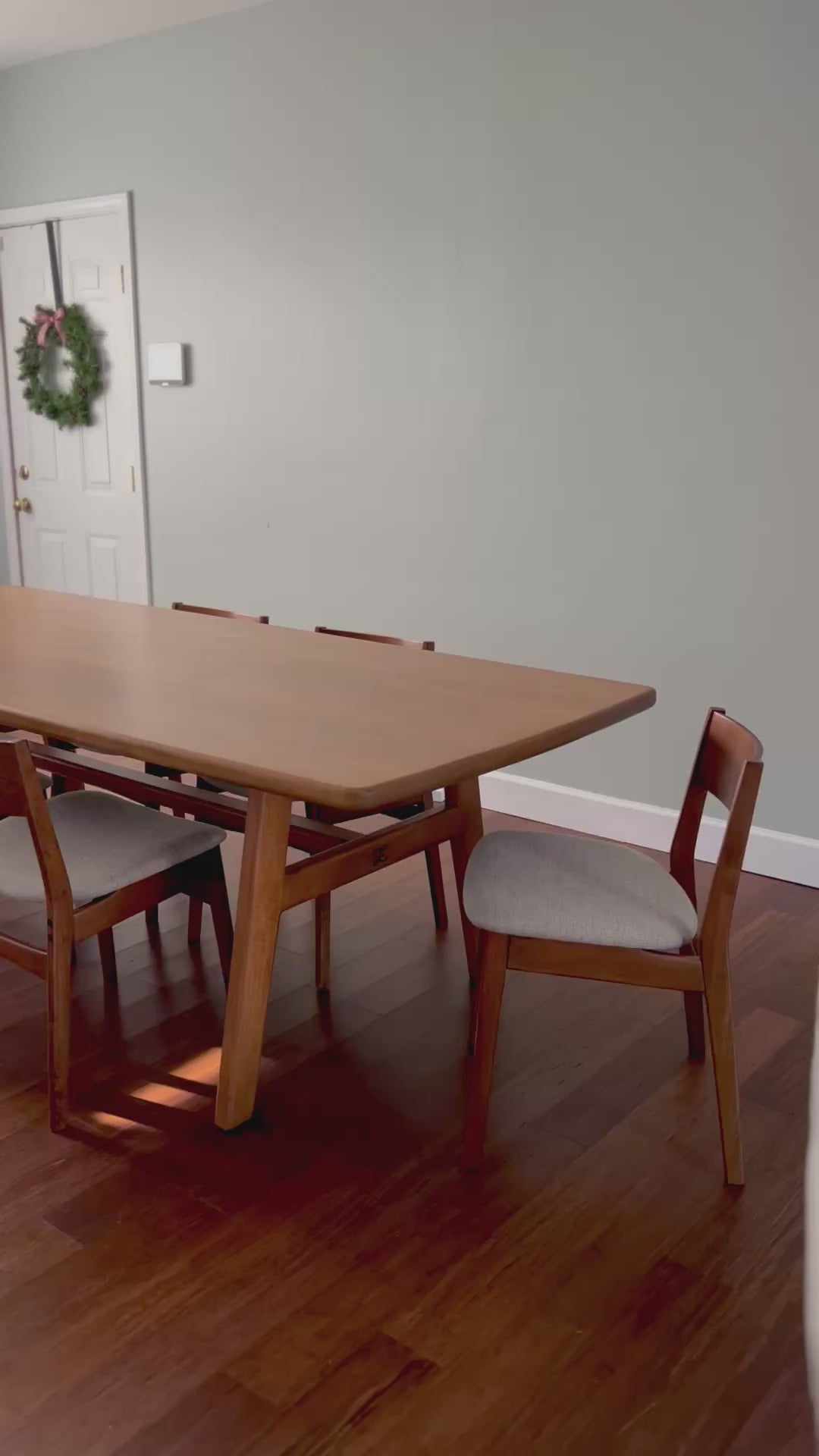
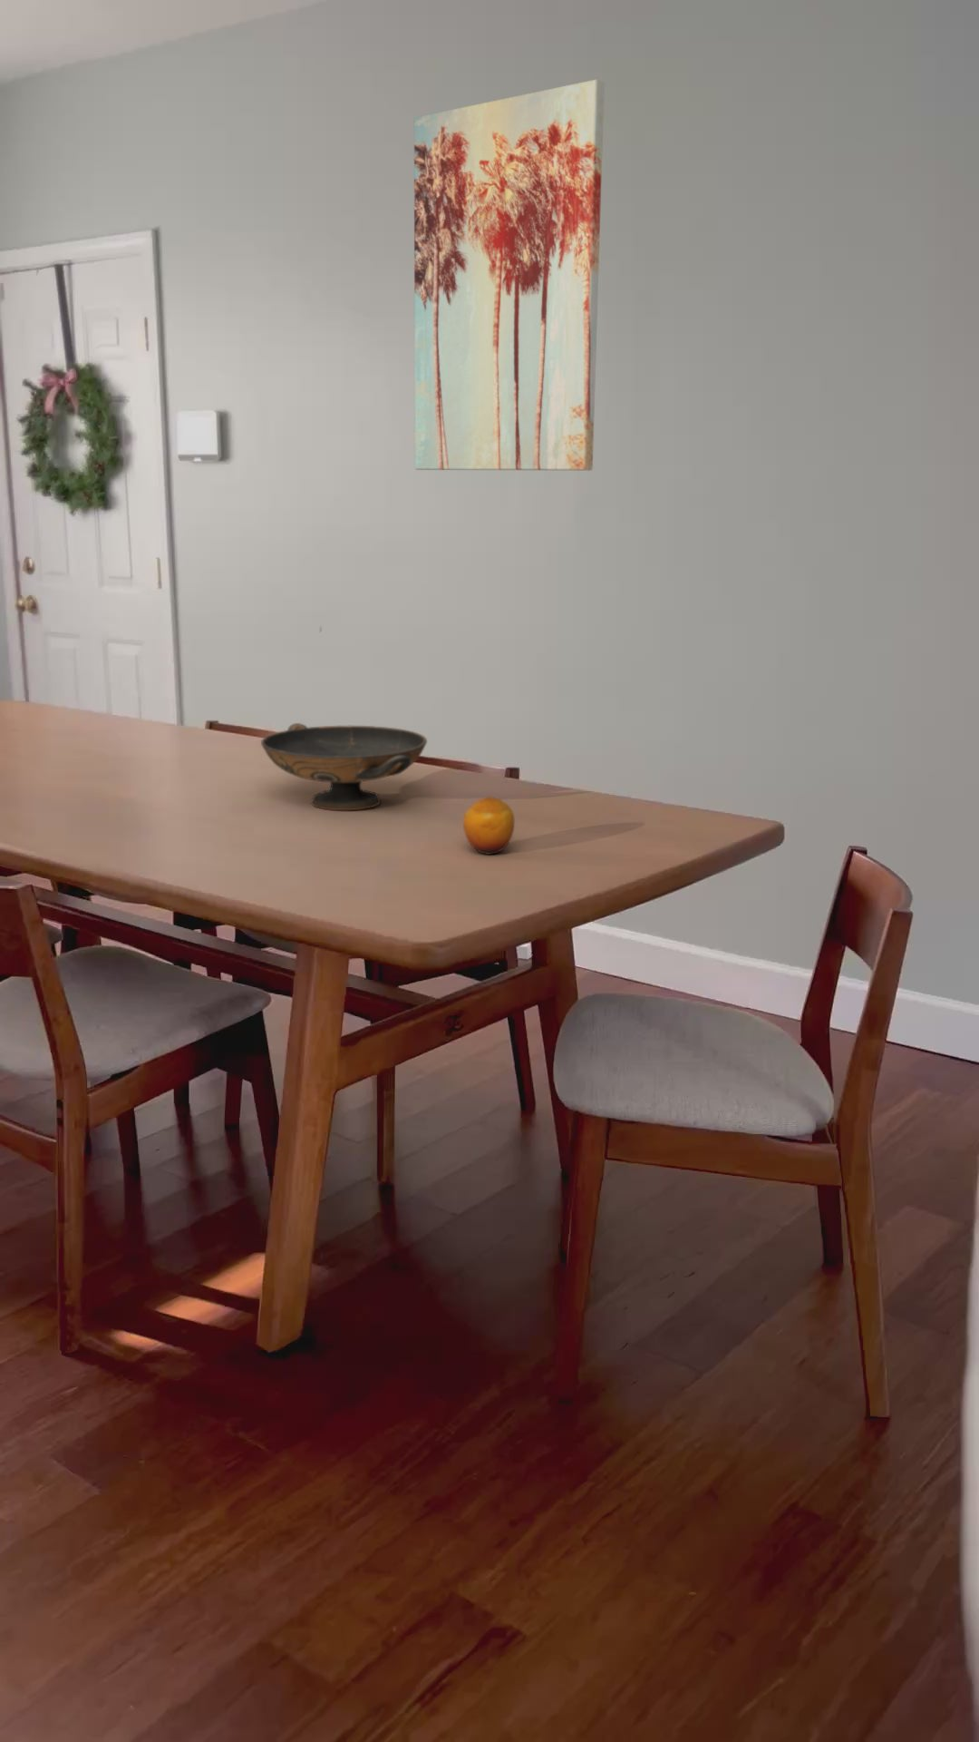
+ decorative bowl [261,723,428,811]
+ wall art [414,79,606,471]
+ fruit [463,796,515,855]
